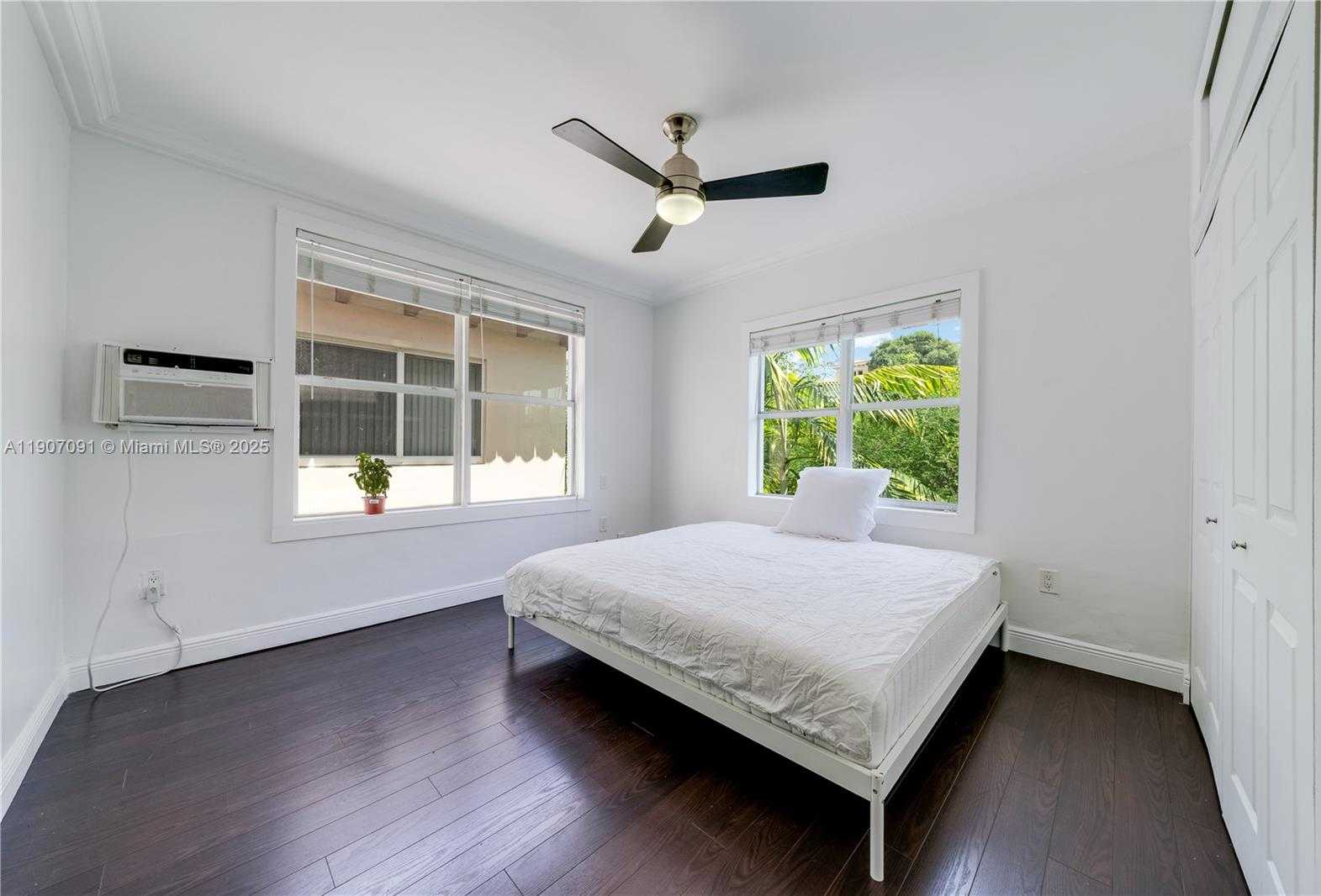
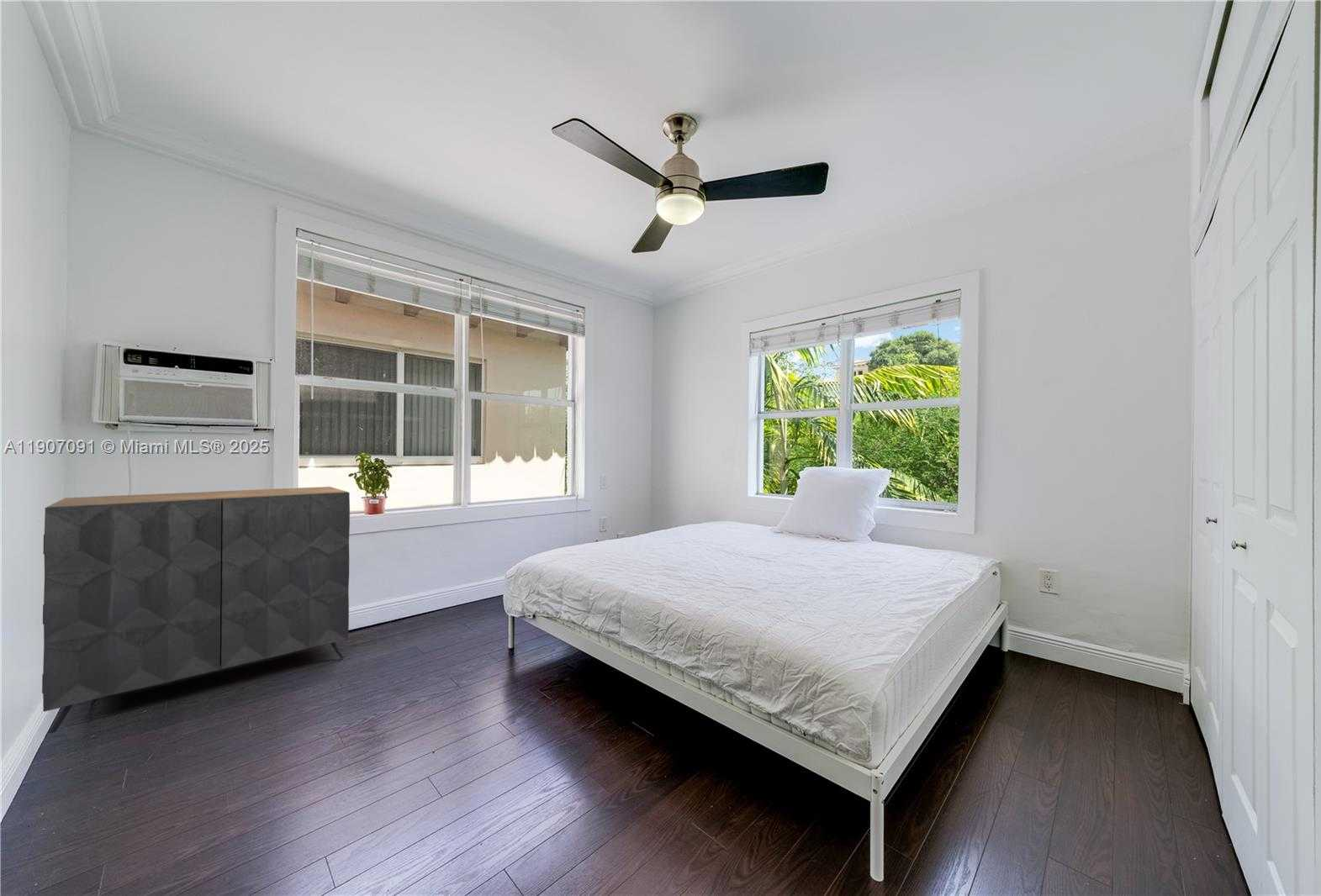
+ dresser [41,486,351,734]
